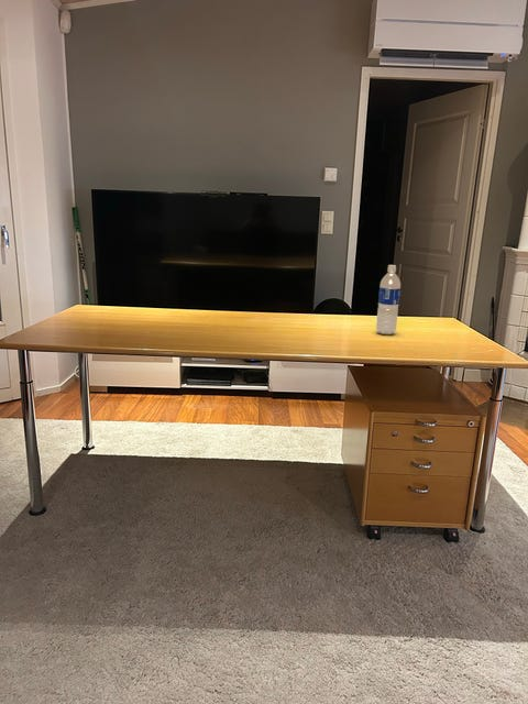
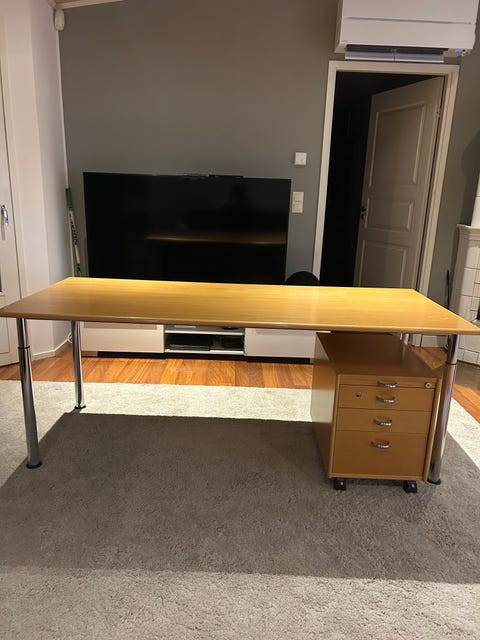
- water bottle [375,264,402,336]
